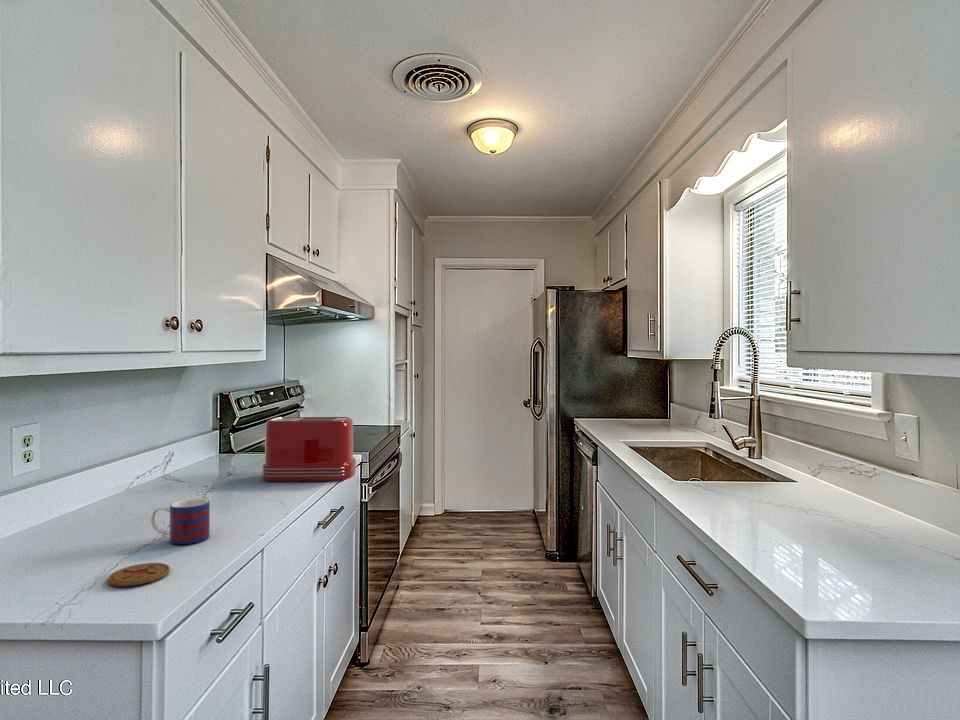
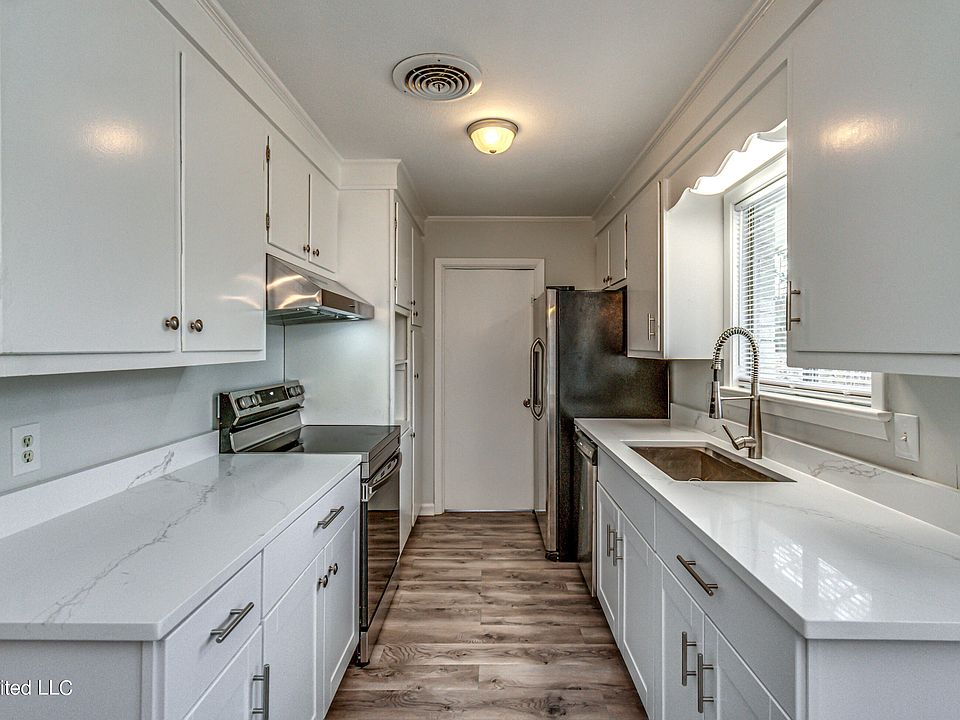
- mug [150,498,211,545]
- toaster [261,416,357,482]
- coaster [107,562,171,587]
